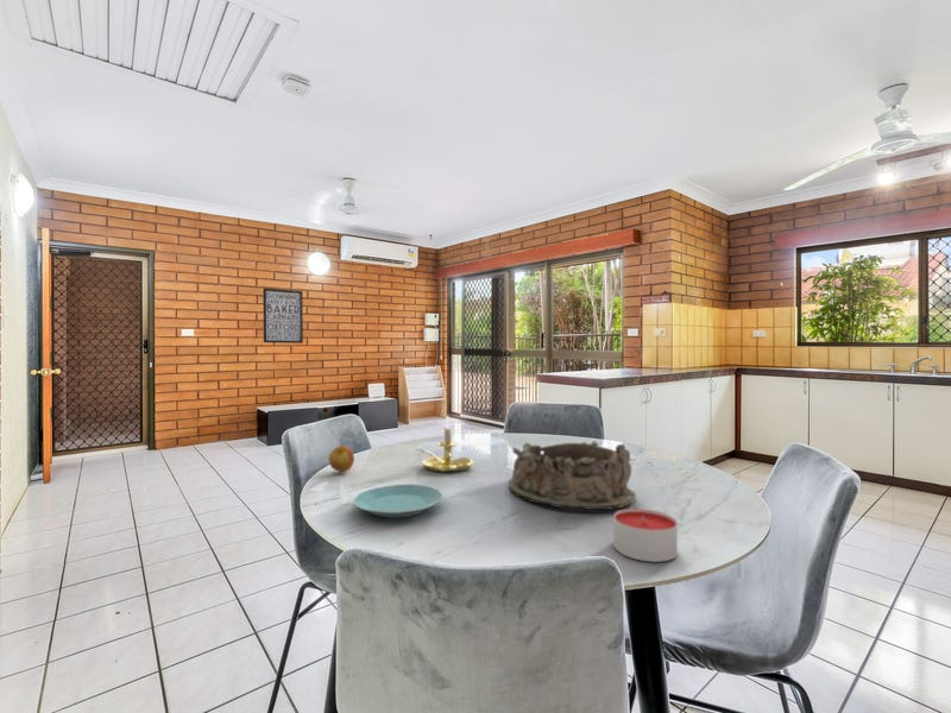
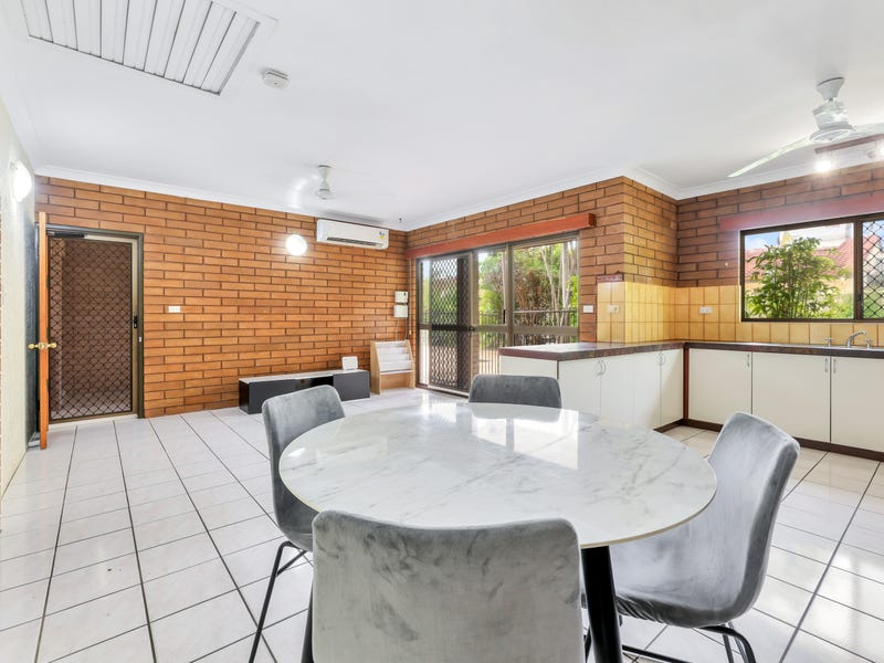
- wall art [262,286,304,345]
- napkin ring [508,441,637,511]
- candle [612,507,679,563]
- apple [328,444,355,473]
- plate [352,484,443,518]
- candle holder [414,414,474,473]
